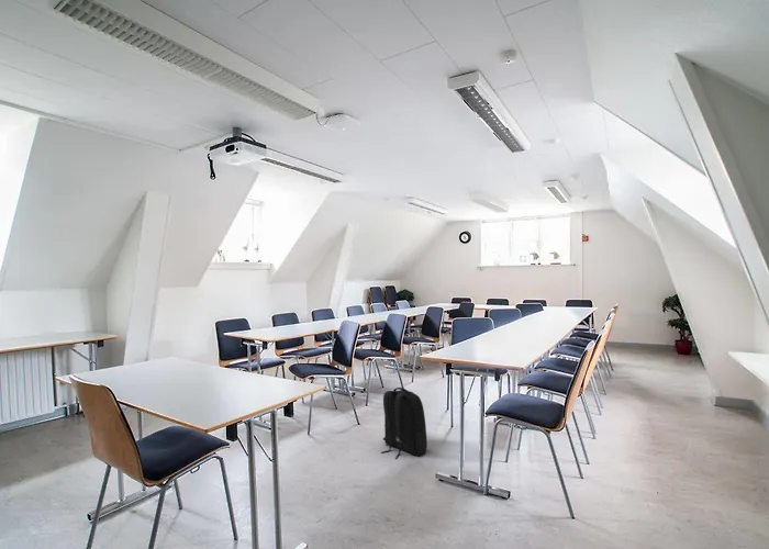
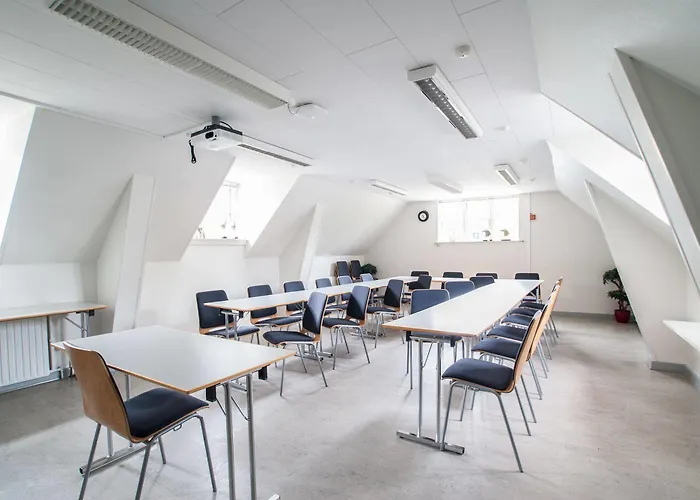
- backpack [380,386,428,460]
